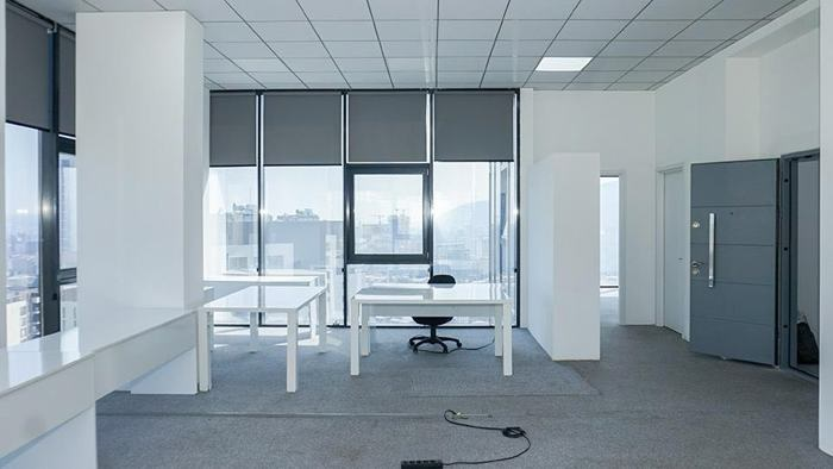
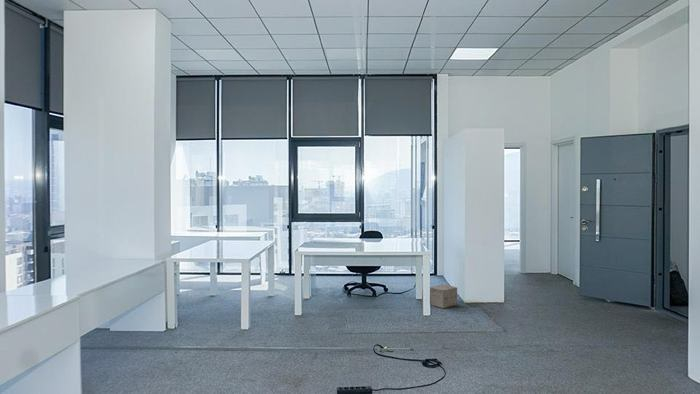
+ cardboard box [429,284,458,309]
